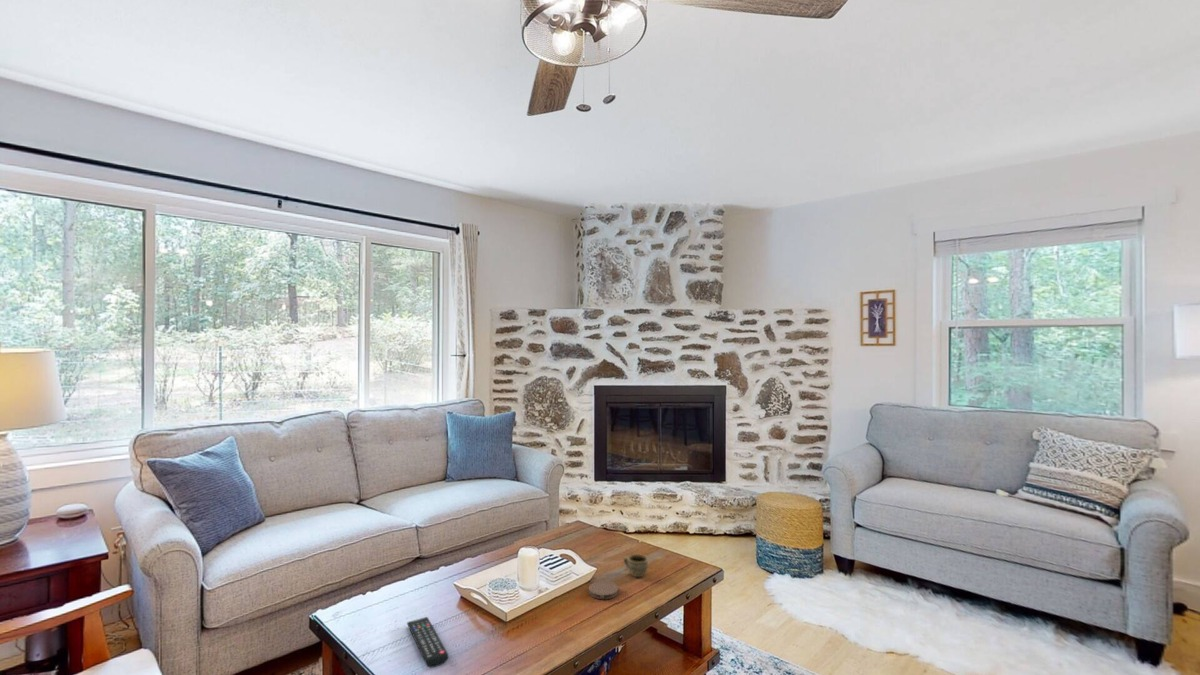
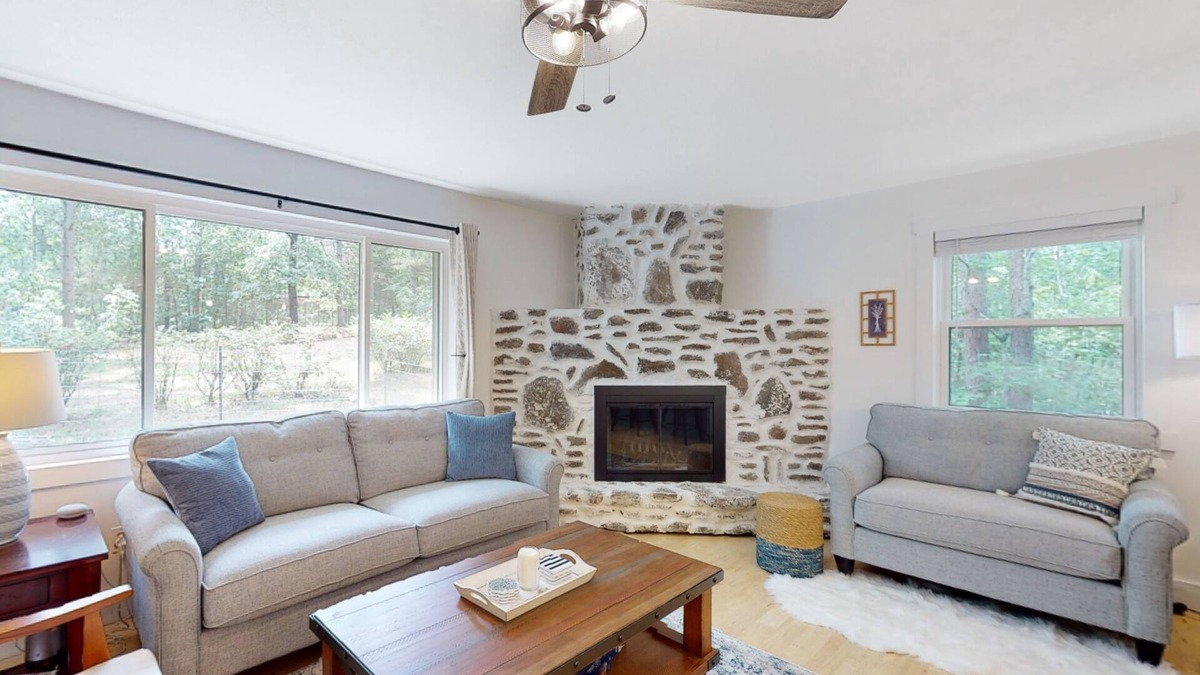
- coaster [588,580,619,600]
- cup [623,553,649,578]
- remote control [406,616,449,669]
